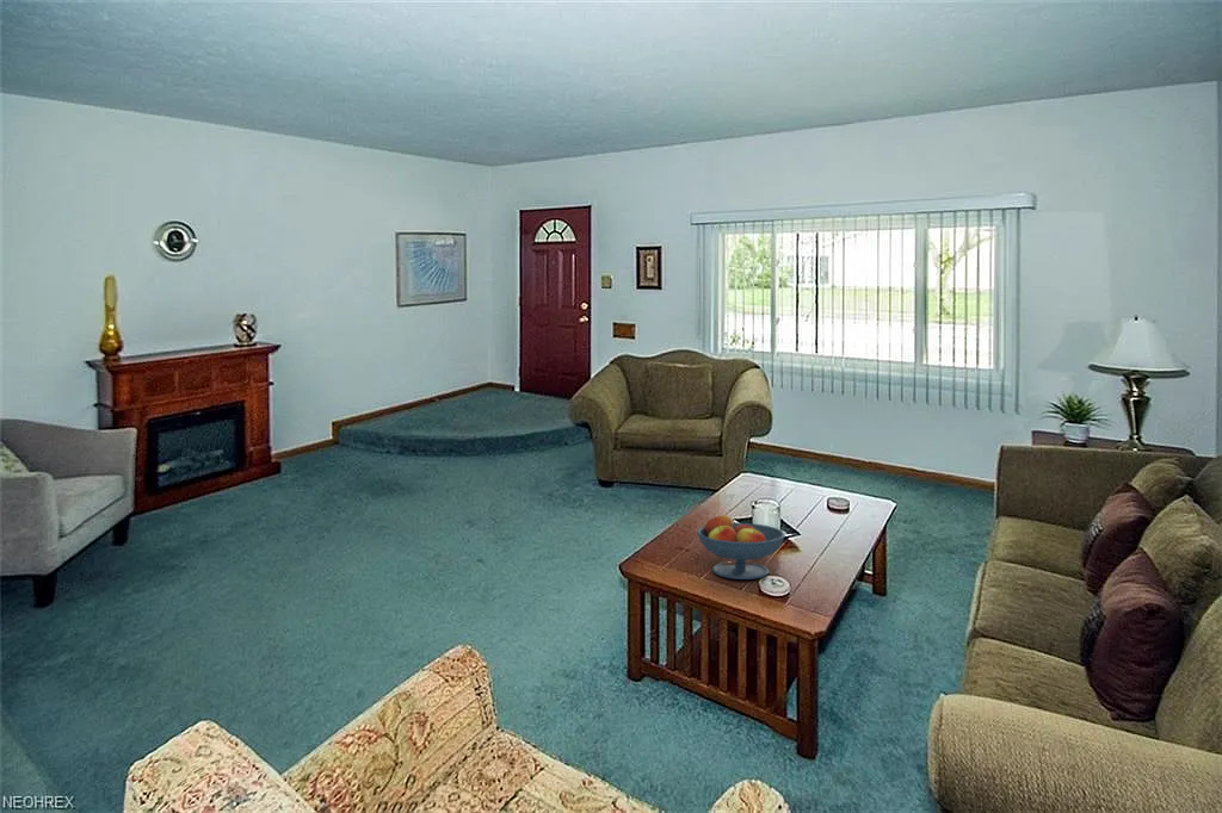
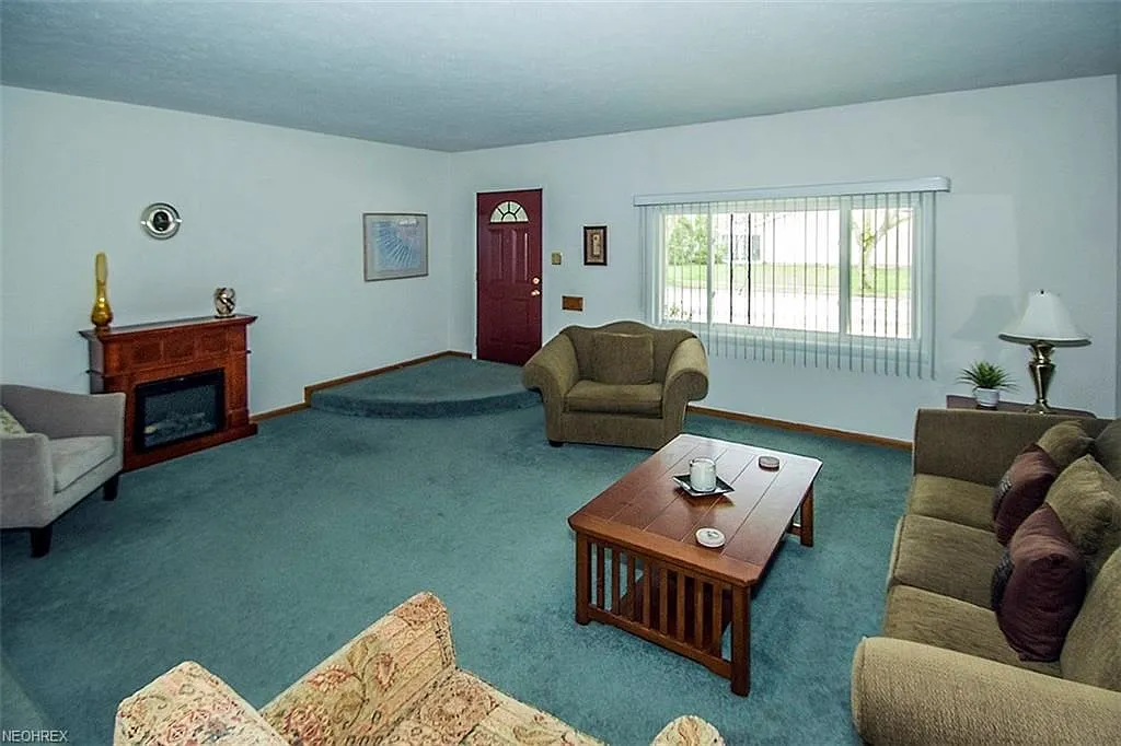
- fruit bowl [696,513,786,581]
